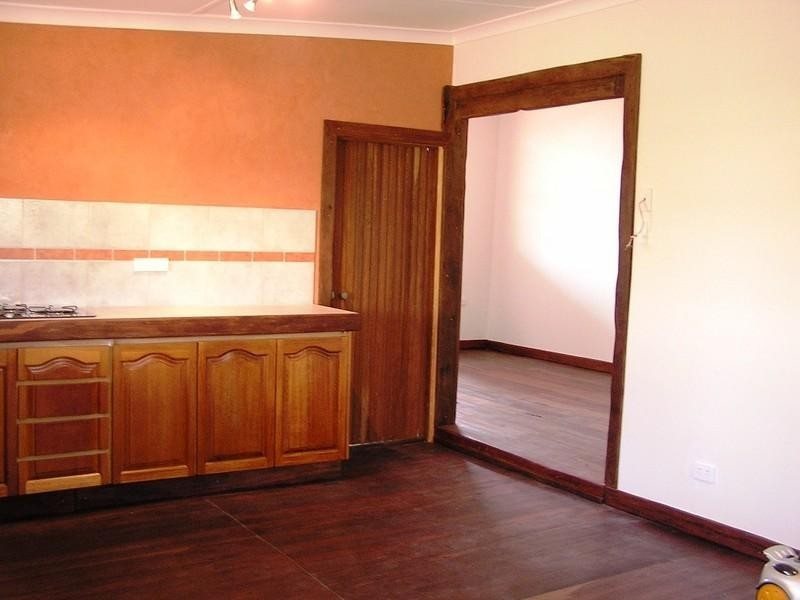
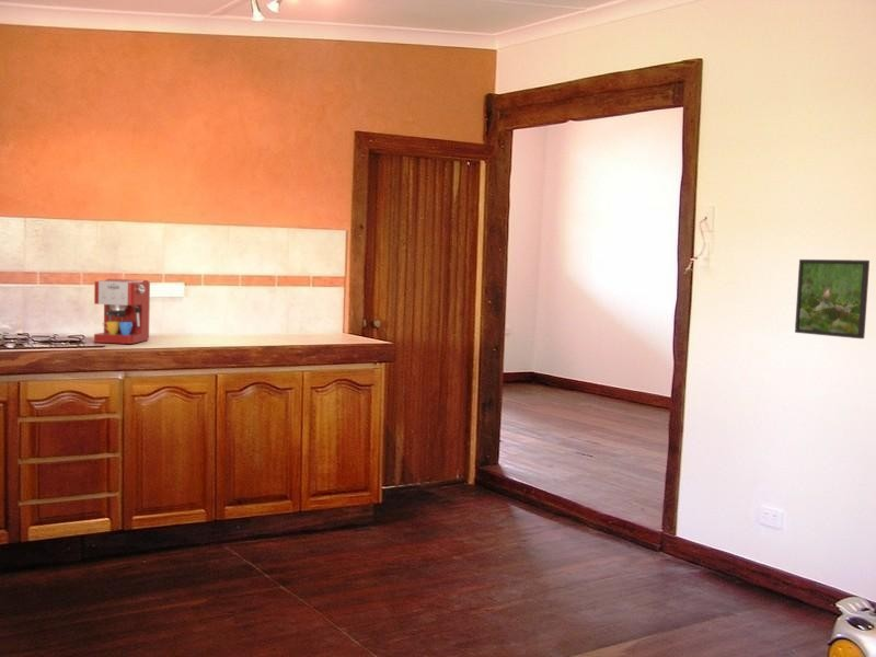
+ coffee maker [93,278,151,345]
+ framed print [794,258,871,339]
